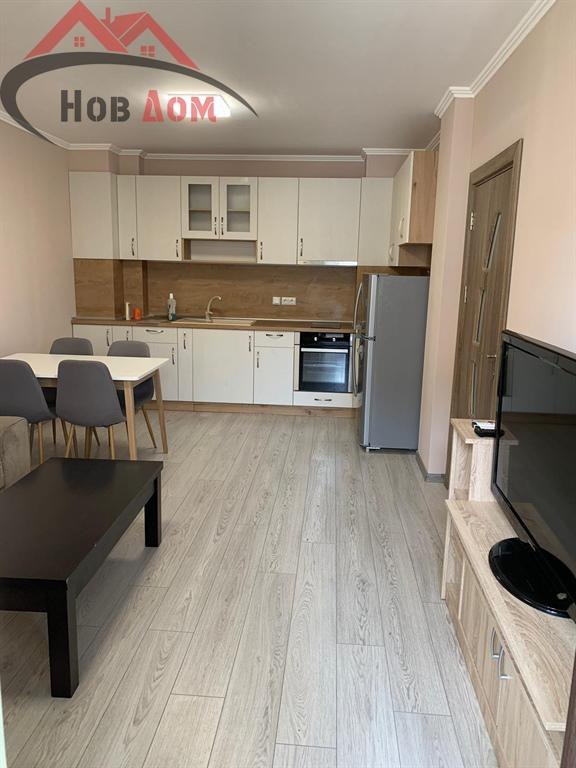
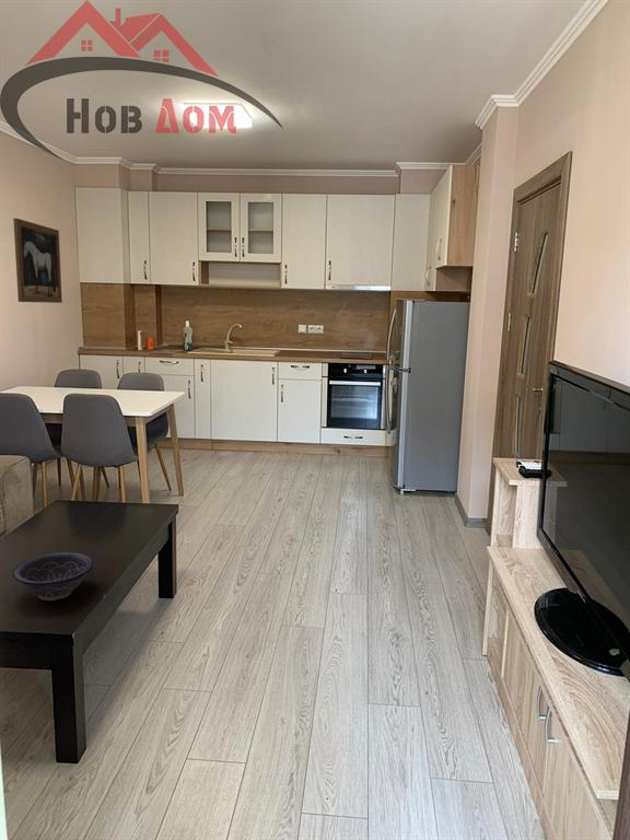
+ wall art [12,218,63,304]
+ decorative bowl [11,551,95,602]
